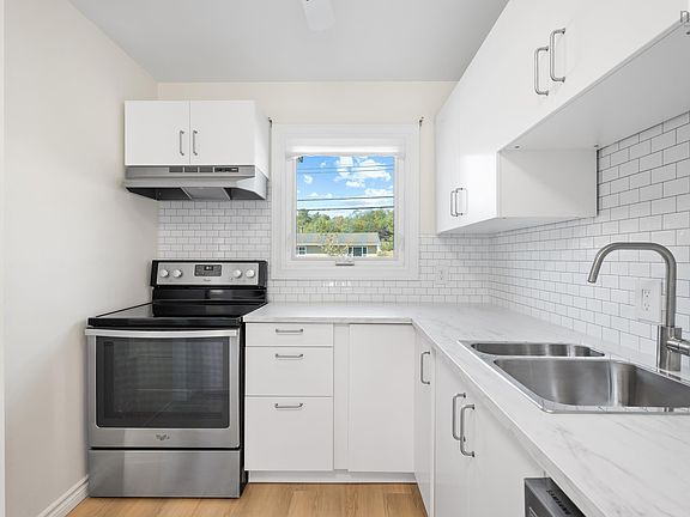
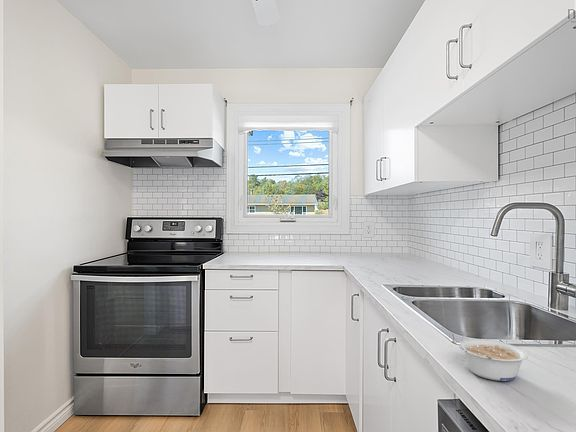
+ legume [458,338,529,382]
